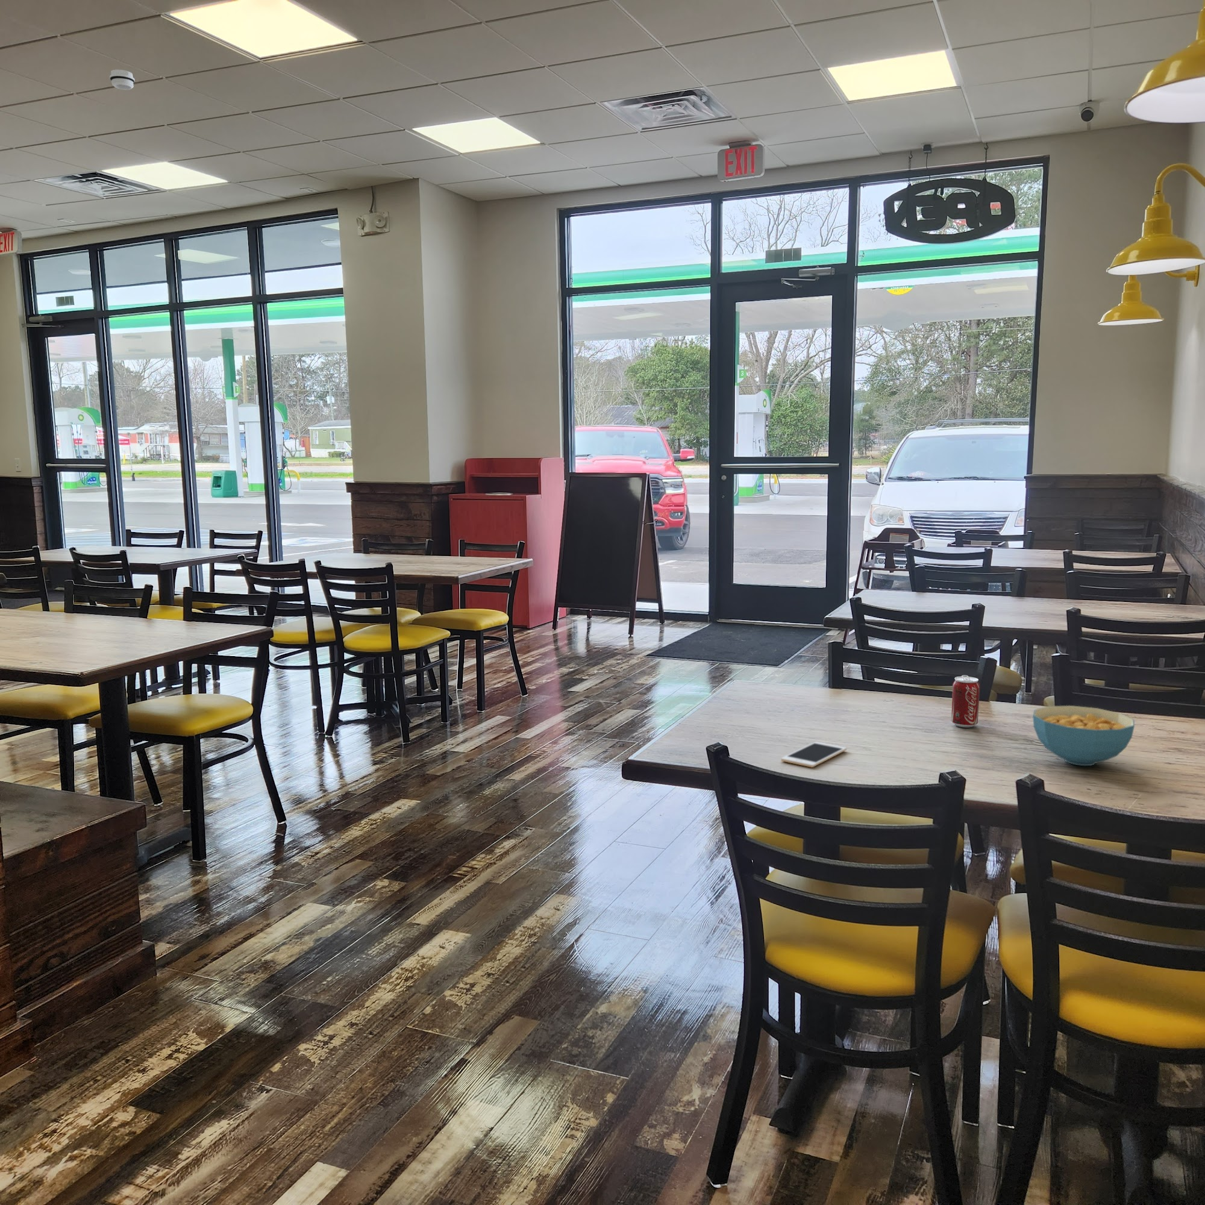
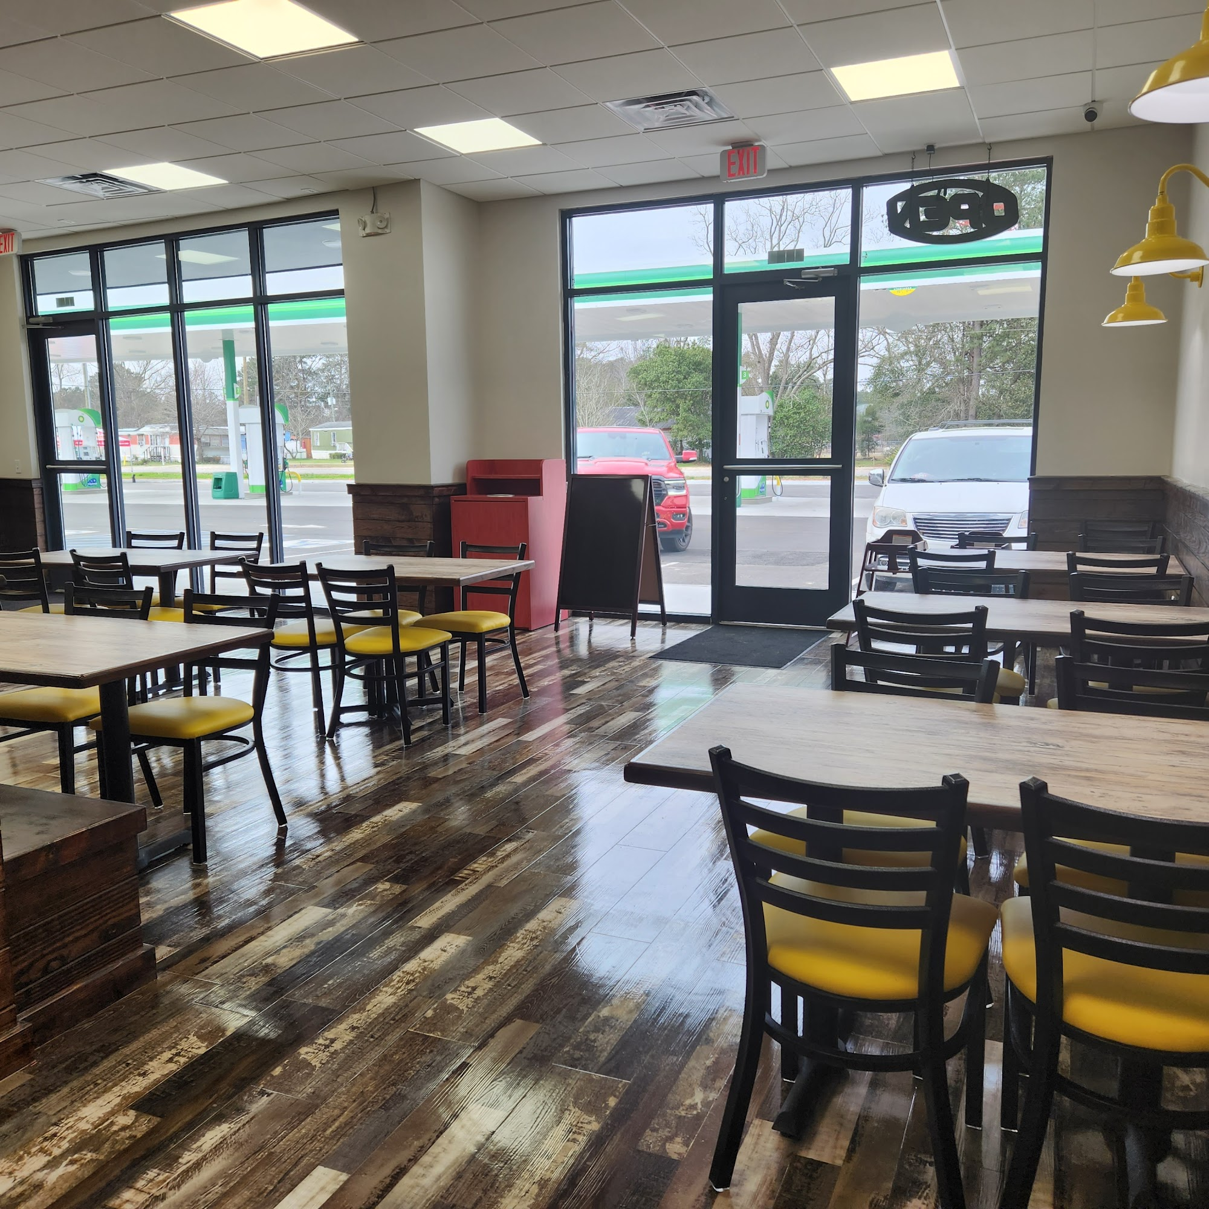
- cereal bowl [1032,705,1135,767]
- cell phone [780,742,847,768]
- smoke detector [109,68,136,90]
- beverage can [951,675,980,728]
